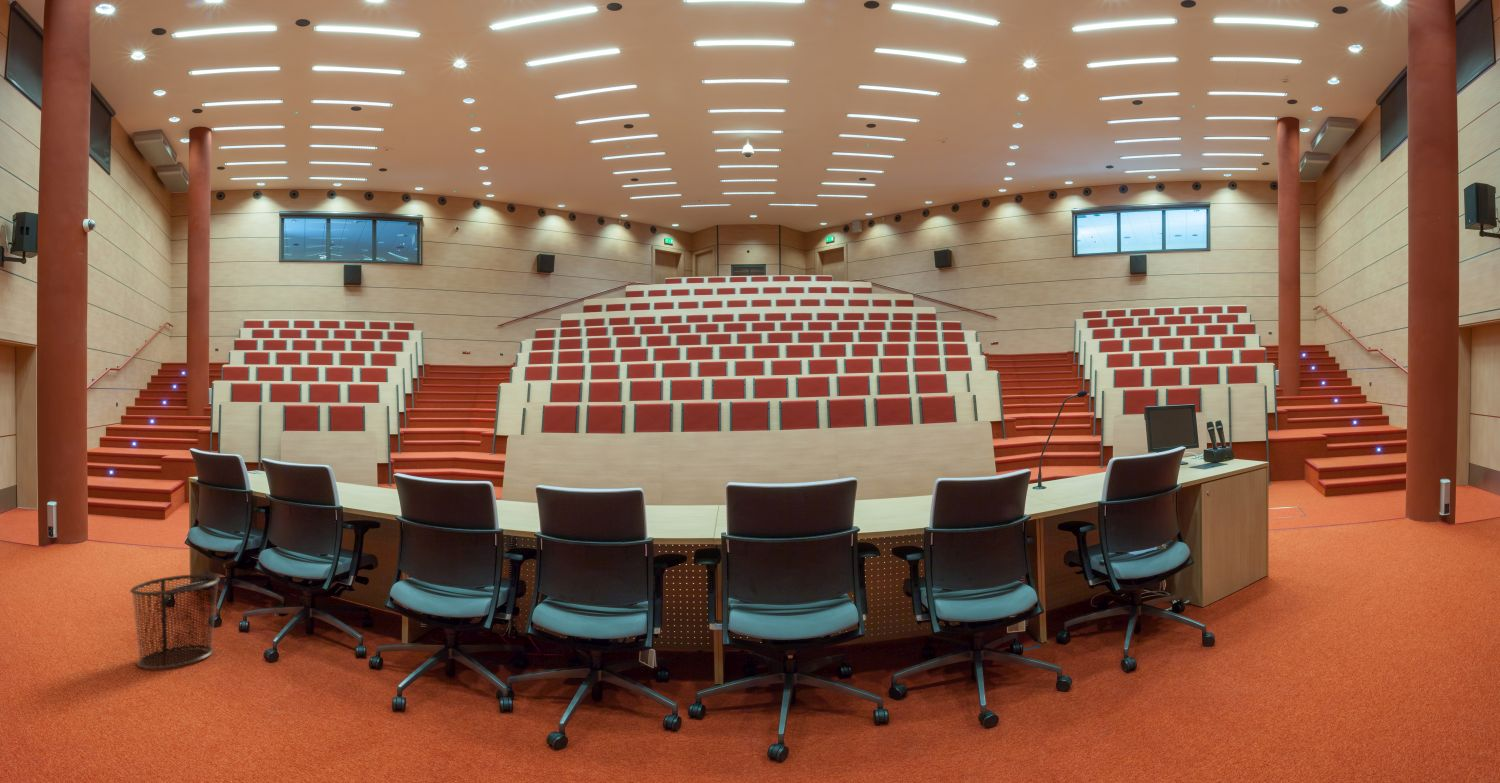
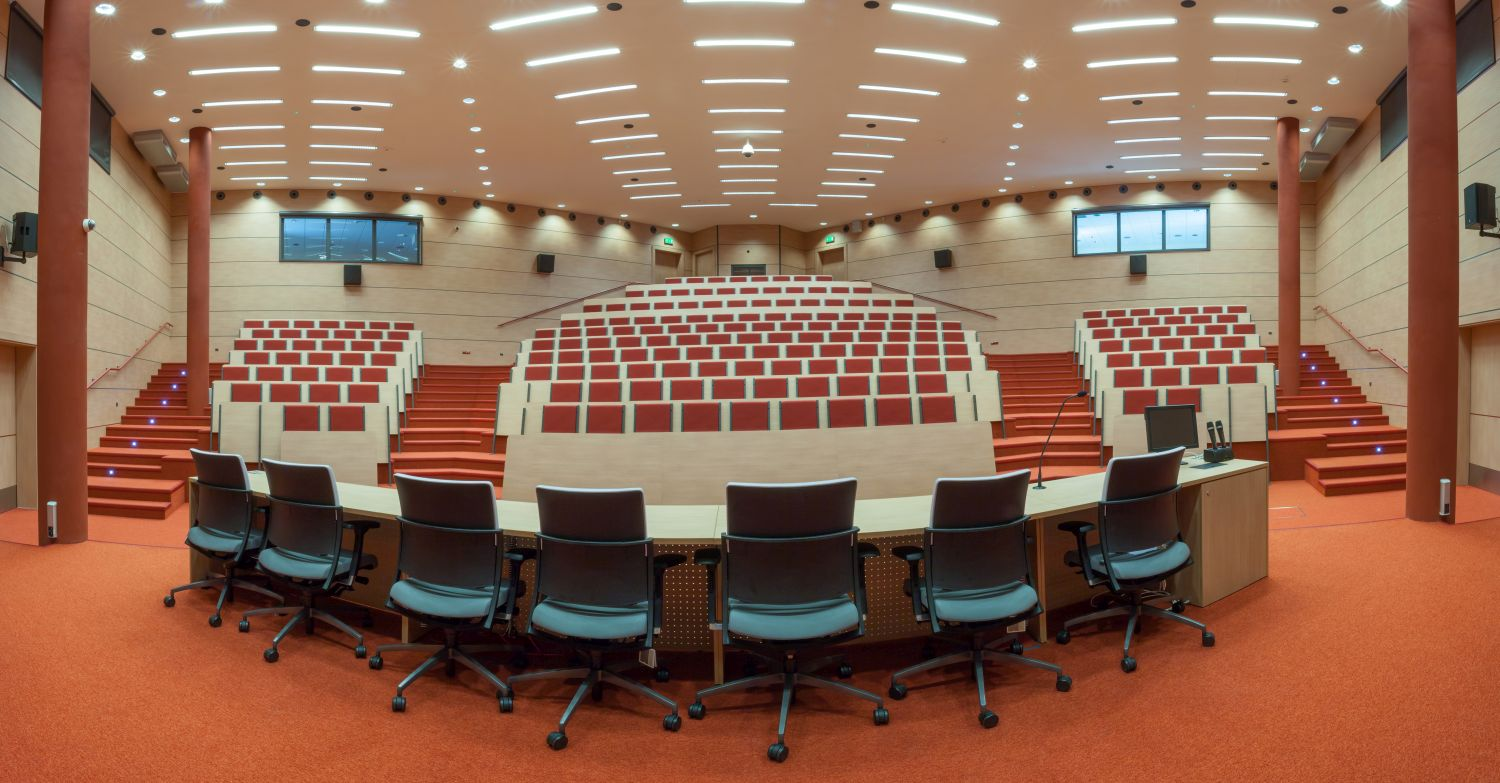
- waste bin [129,573,221,670]
